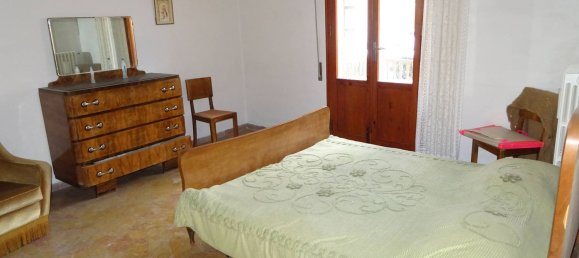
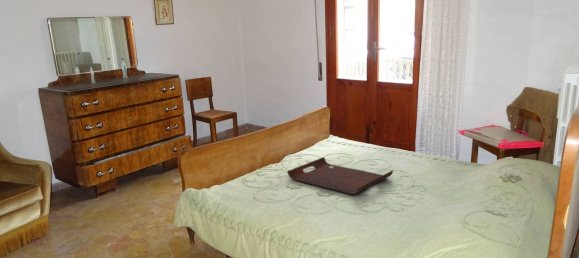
+ serving tray [286,156,394,196]
